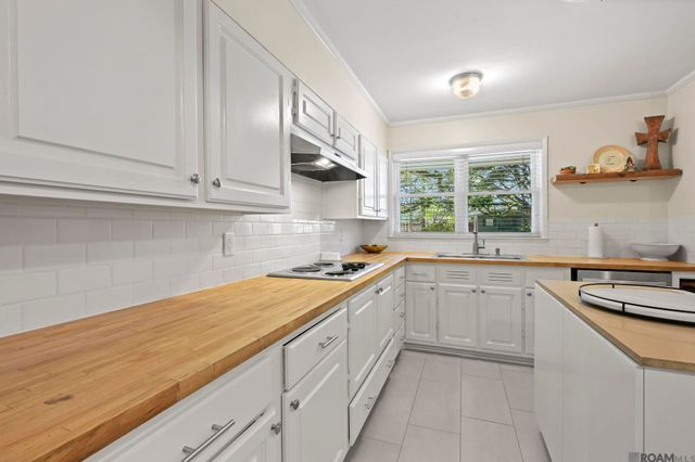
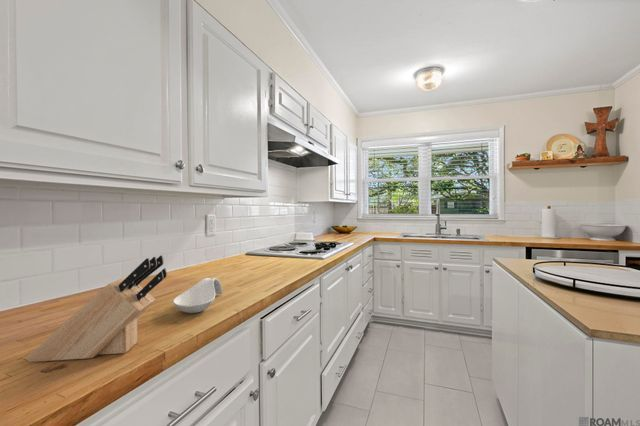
+ spoon rest [172,277,224,314]
+ knife block [25,254,168,363]
